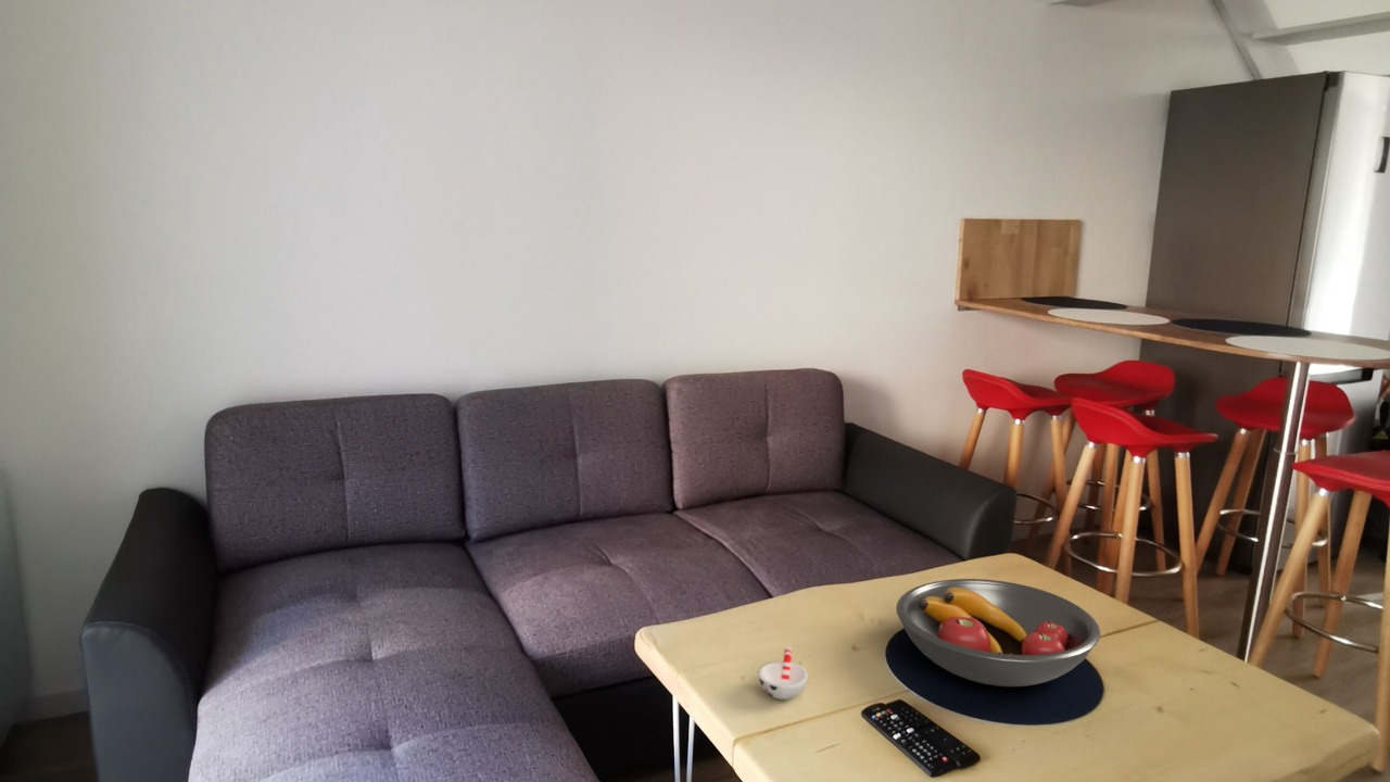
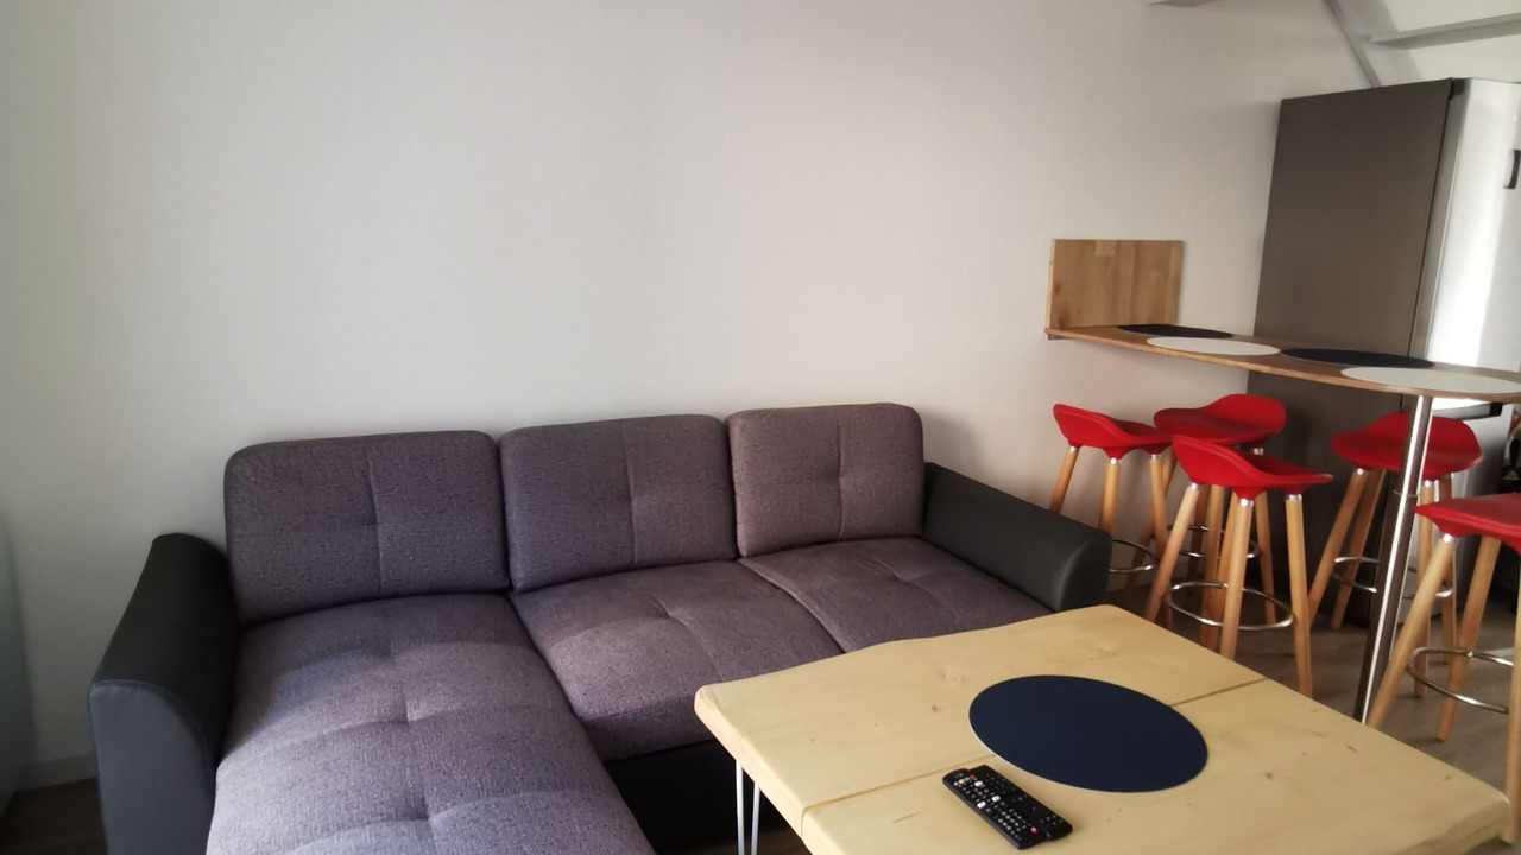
- cup [757,646,809,701]
- fruit bowl [895,578,1101,688]
